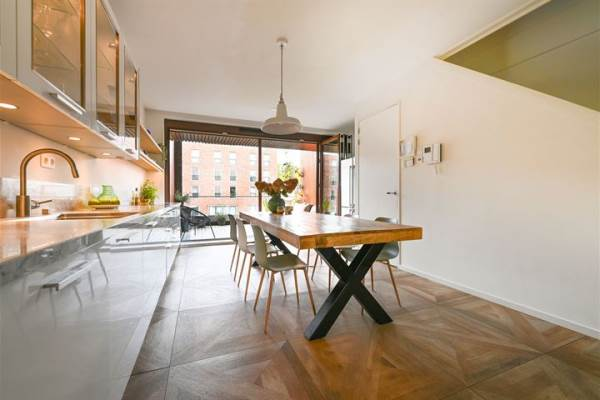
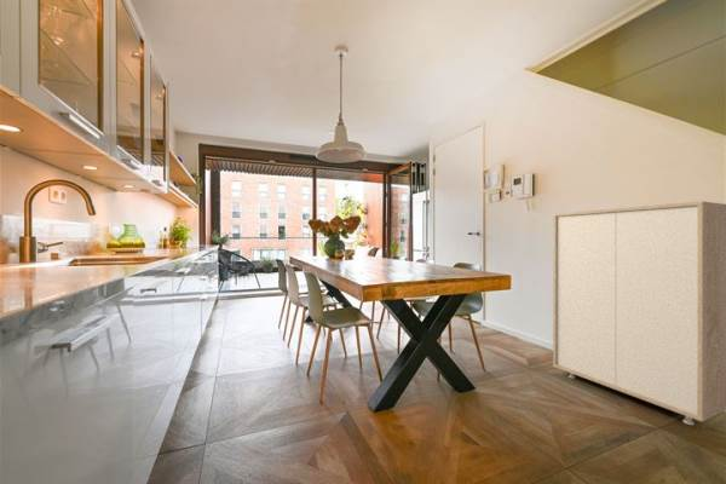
+ storage cabinet [552,200,726,426]
